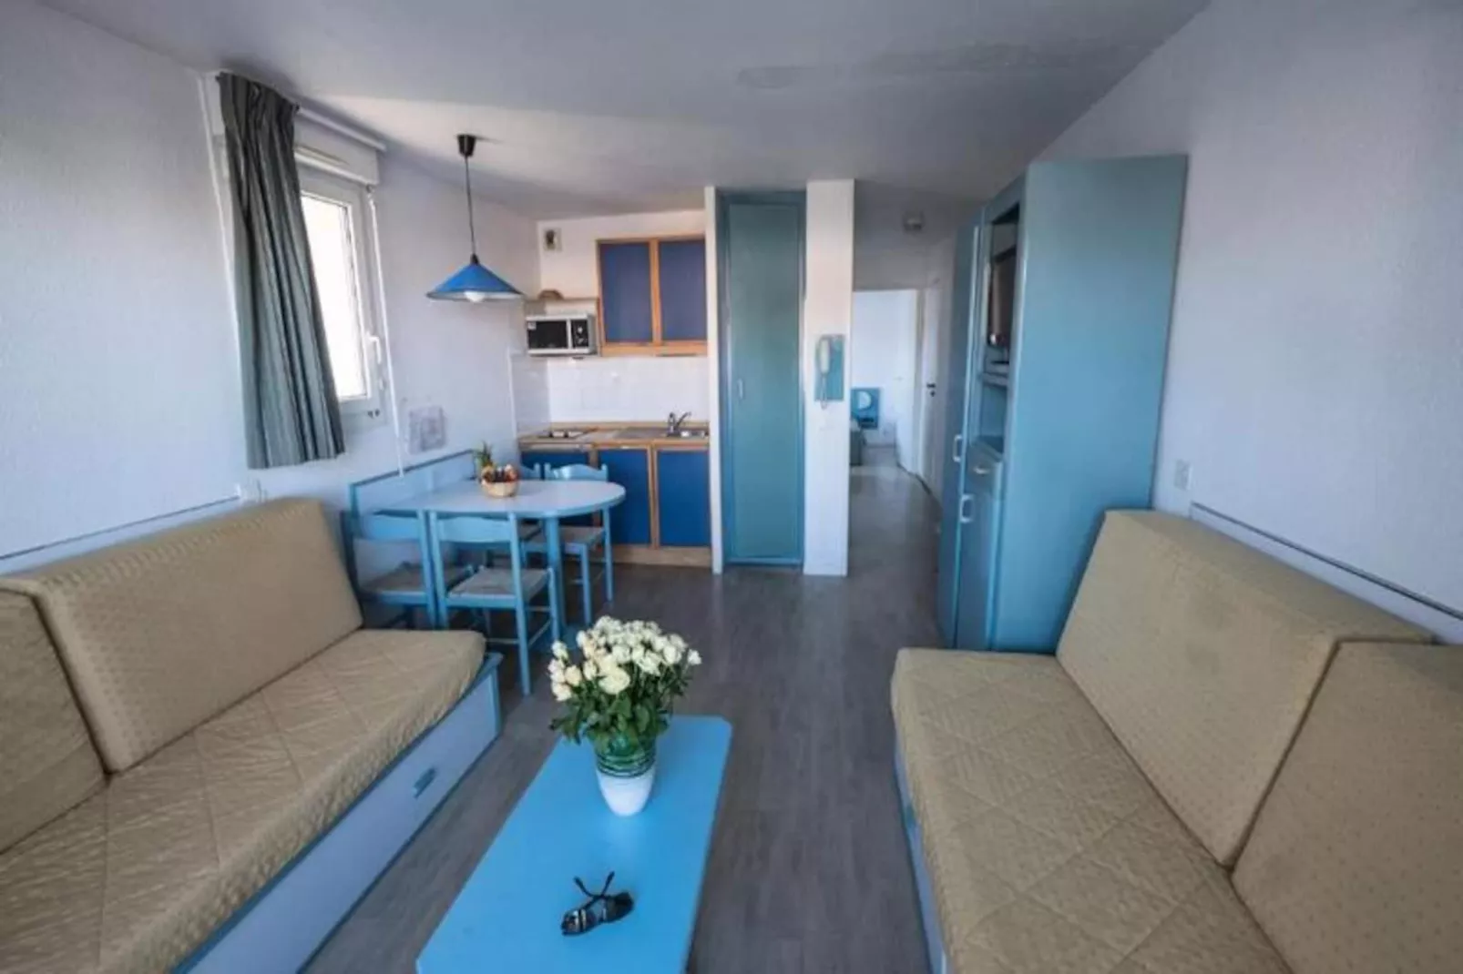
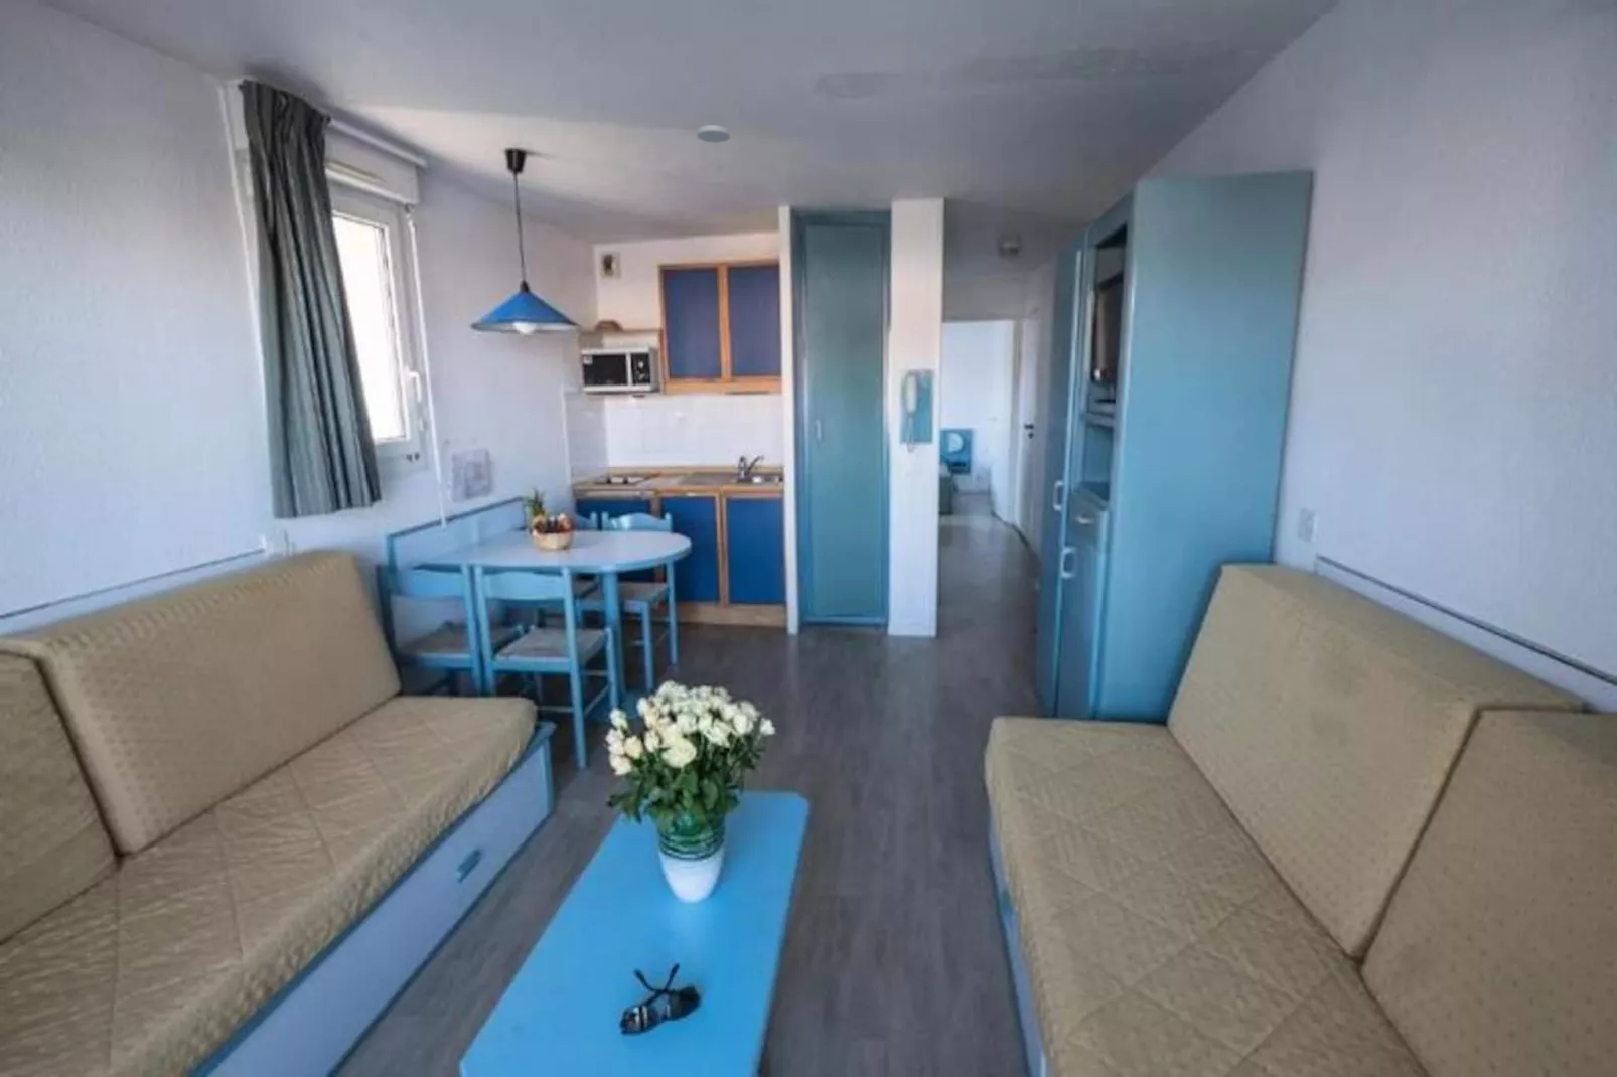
+ smoke detector [696,124,731,144]
